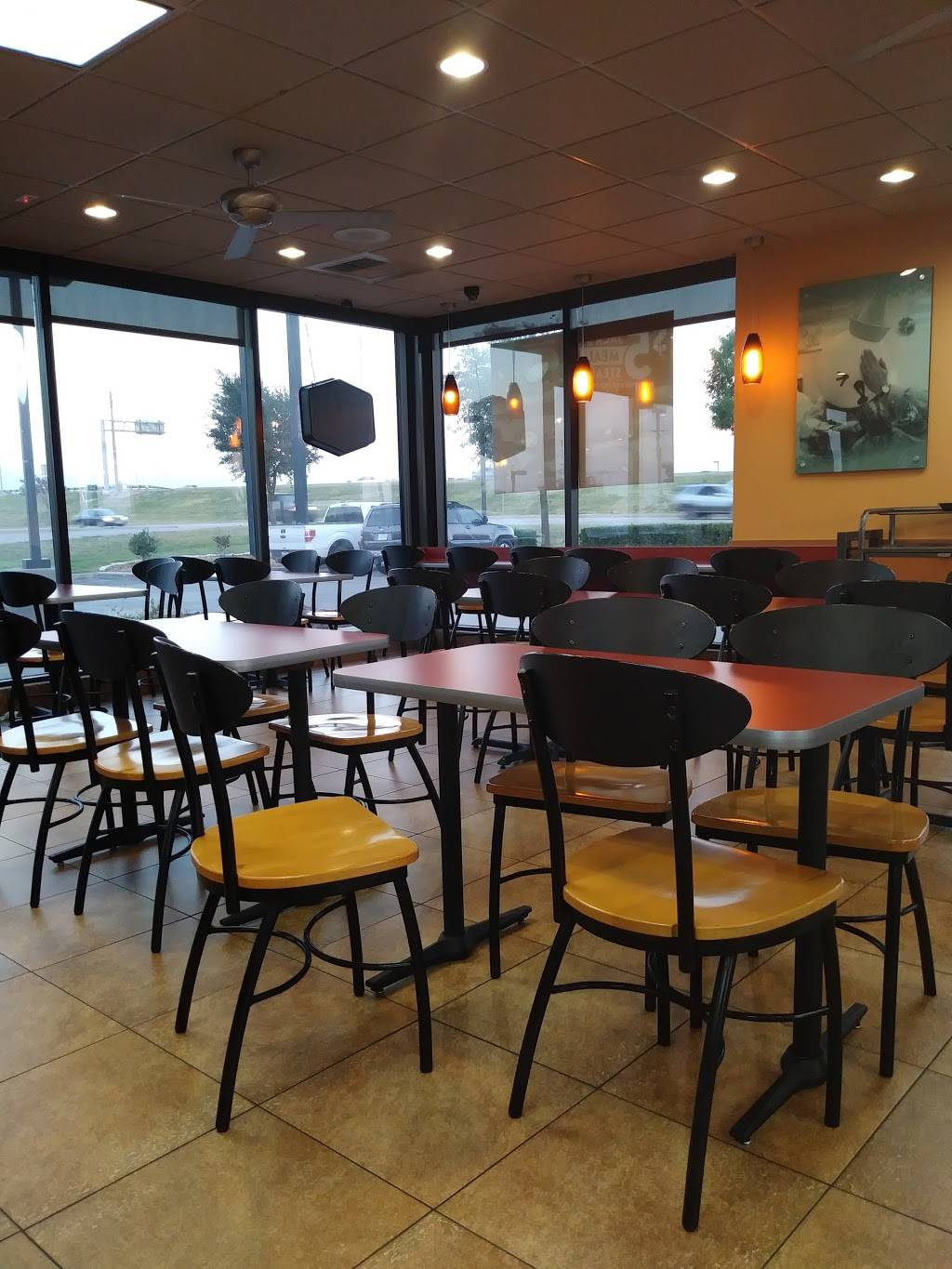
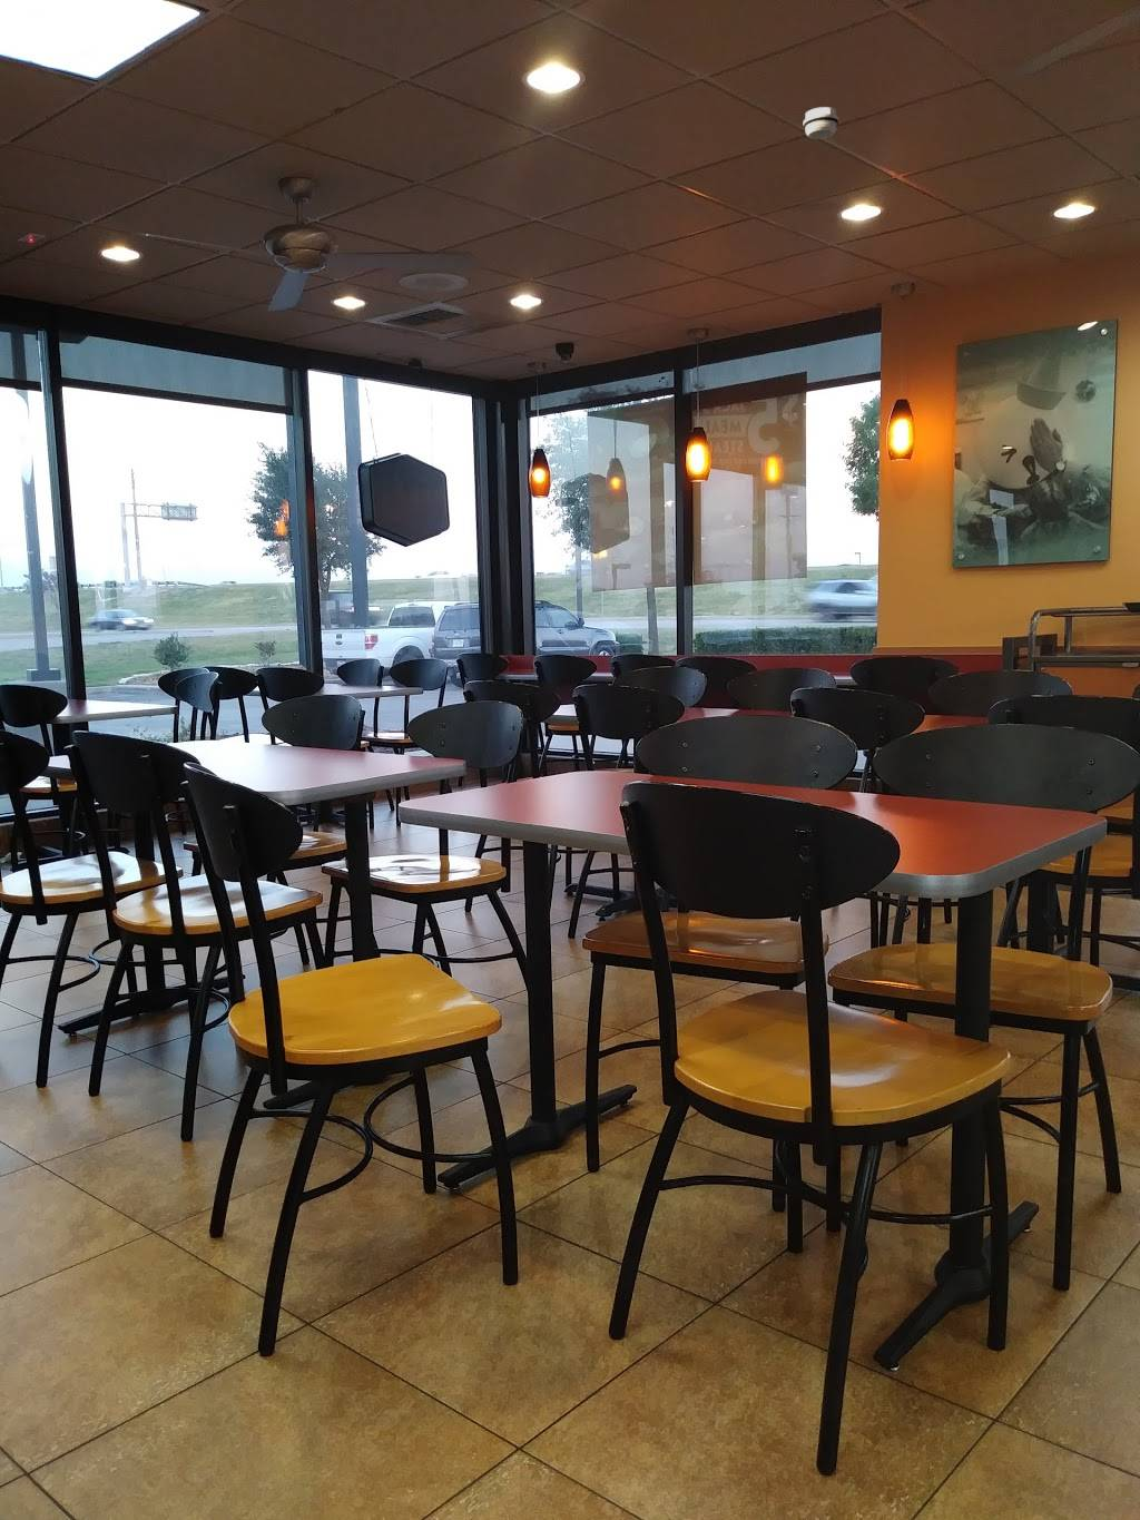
+ smoke detector [802,105,839,140]
